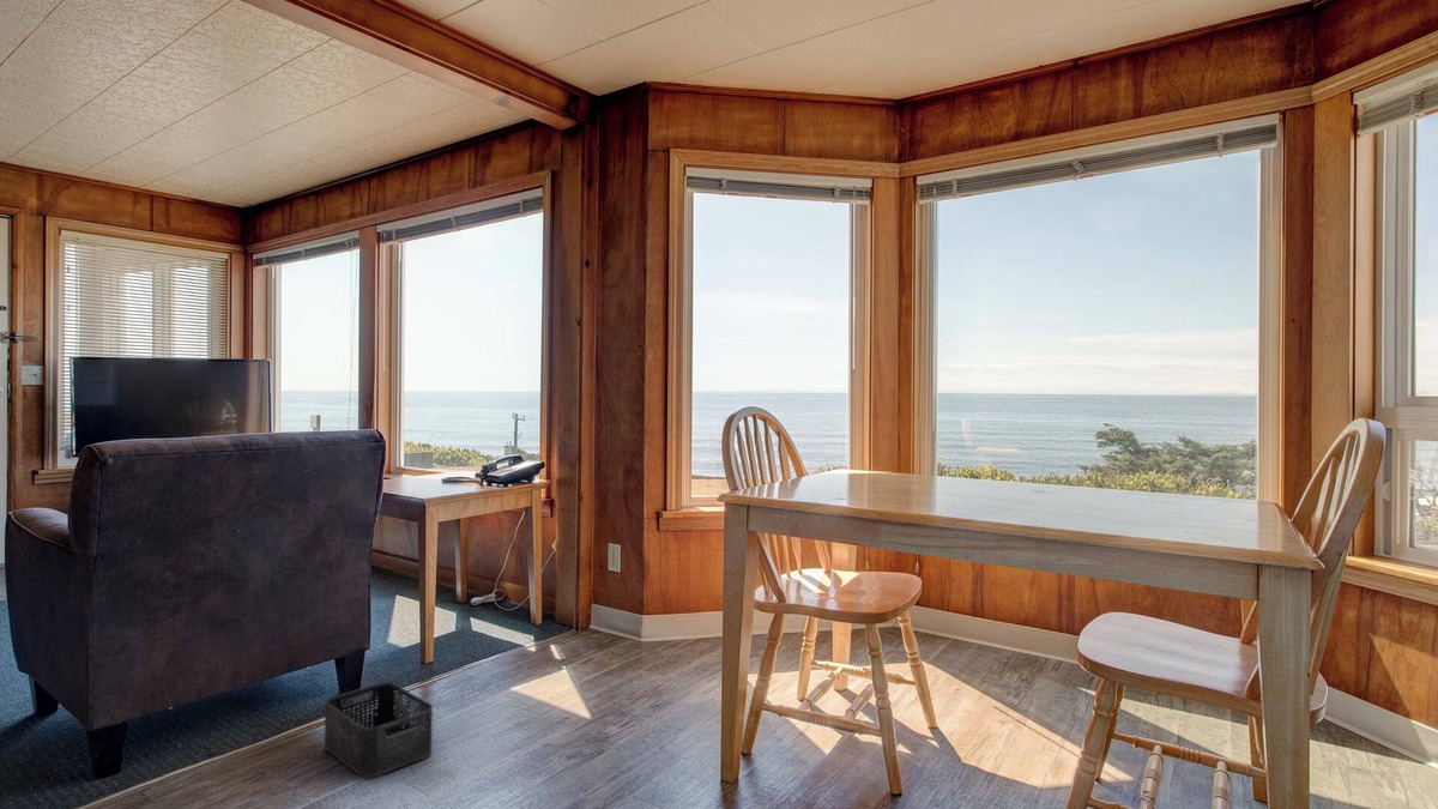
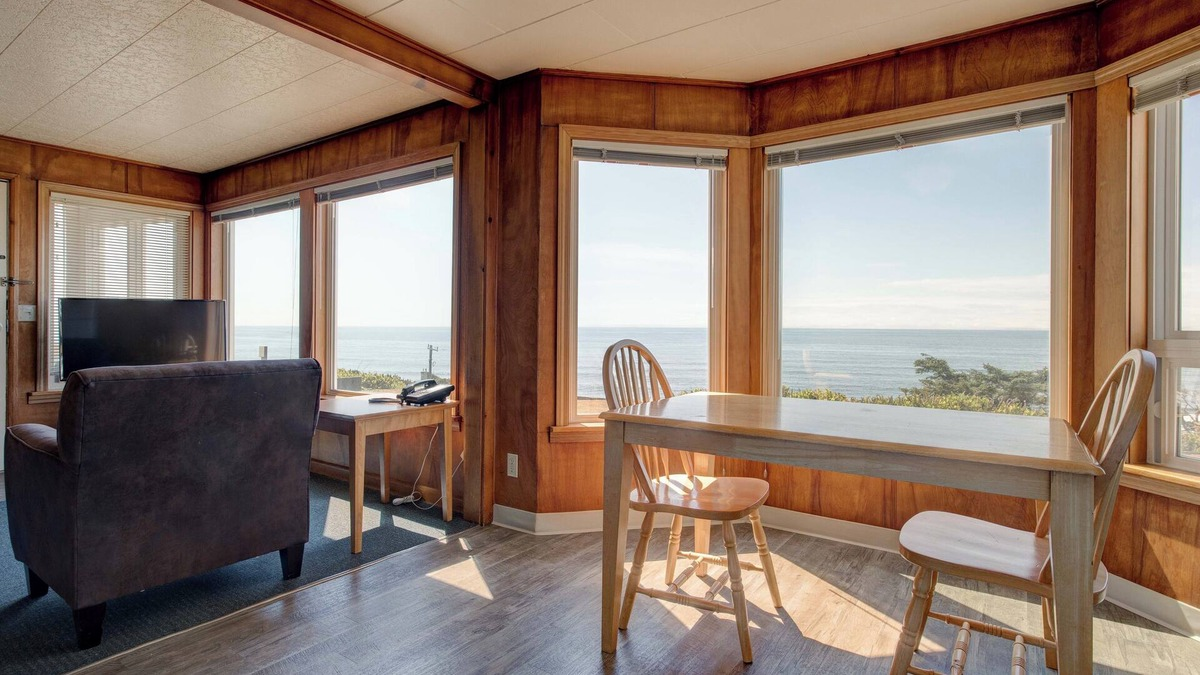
- storage bin [324,682,434,779]
